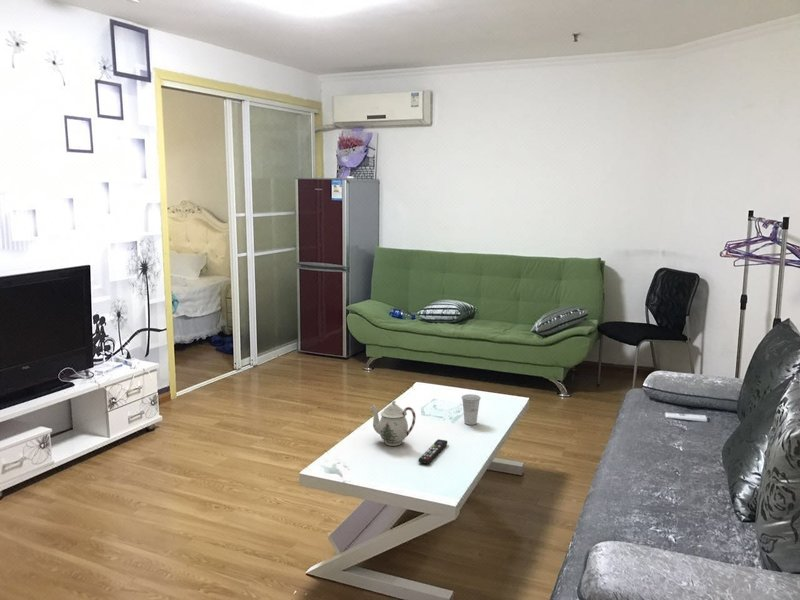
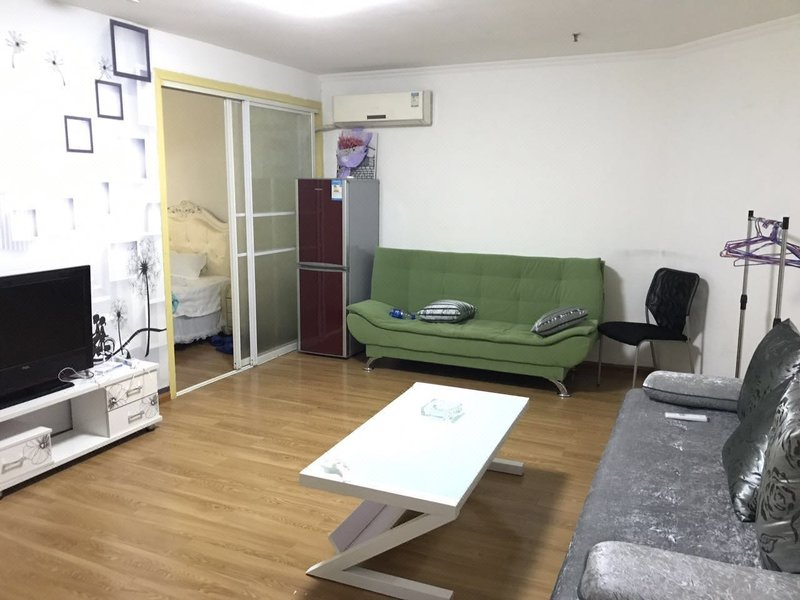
- teapot [369,400,417,447]
- cup [461,393,482,426]
- remote control [417,438,449,465]
